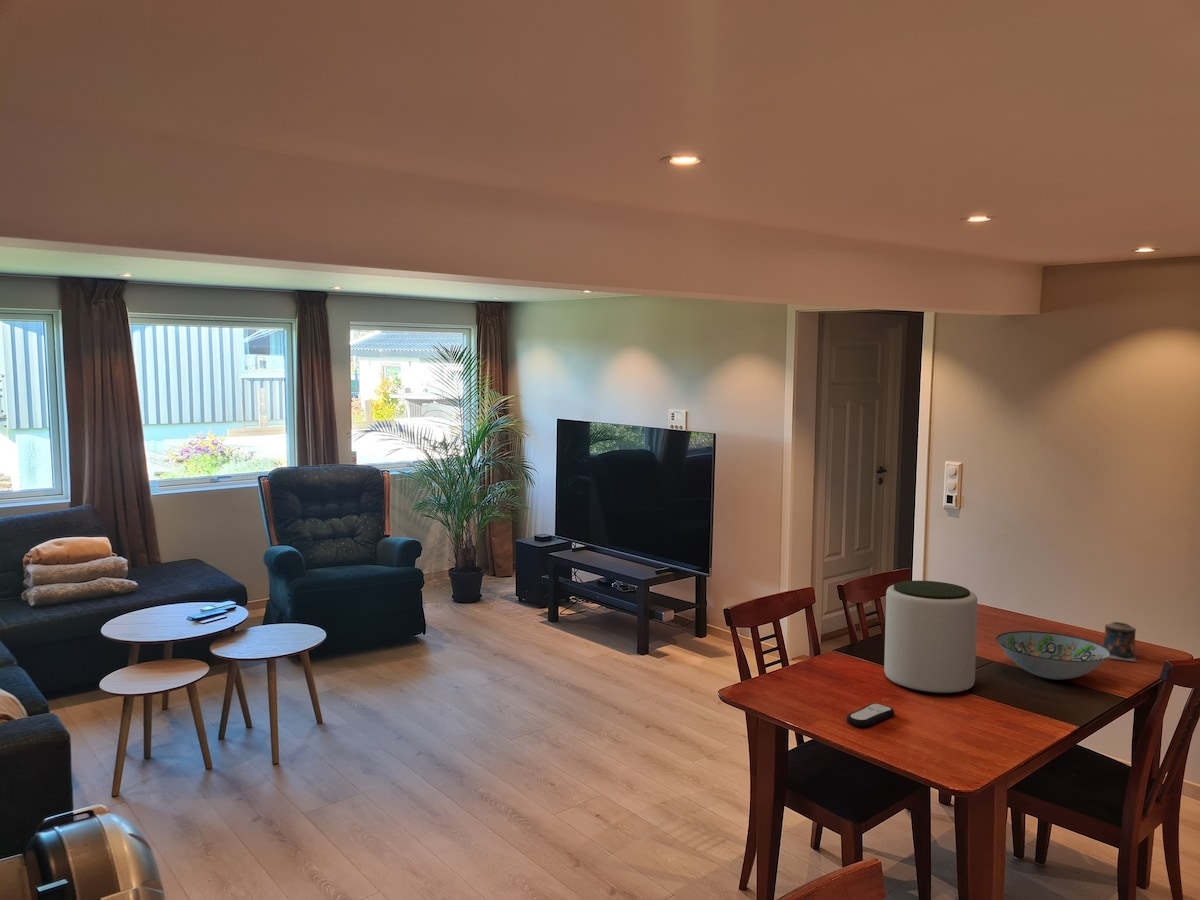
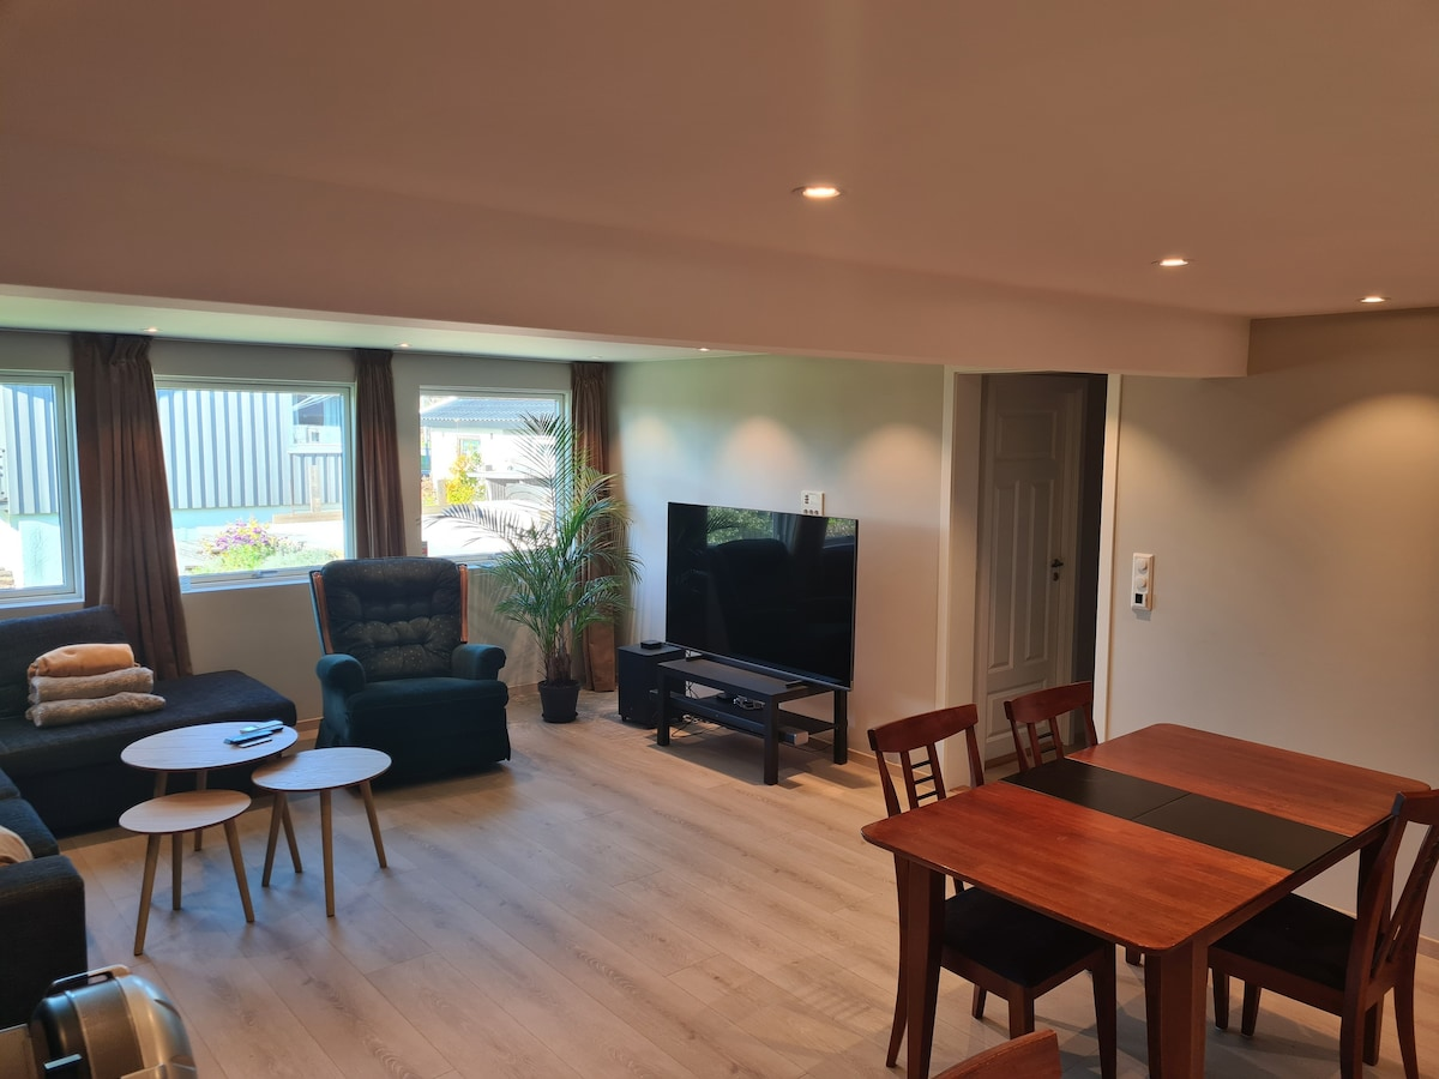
- candle [1103,621,1139,663]
- decorative bowl [995,630,1110,681]
- remote control [845,702,896,728]
- plant pot [883,580,978,695]
